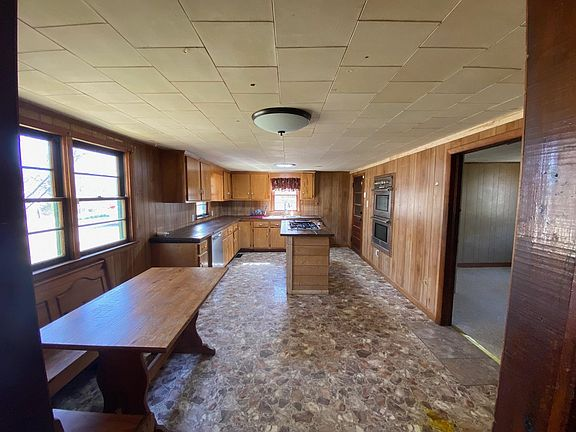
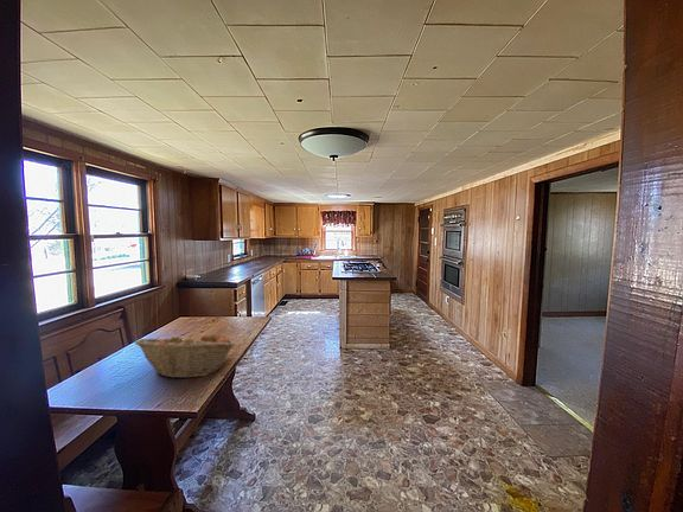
+ fruit basket [134,331,236,379]
